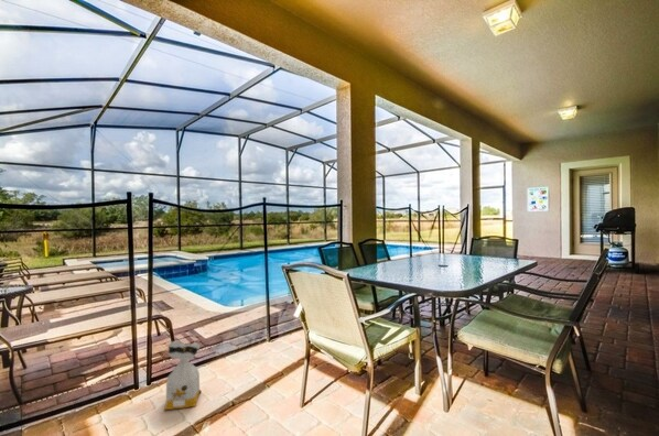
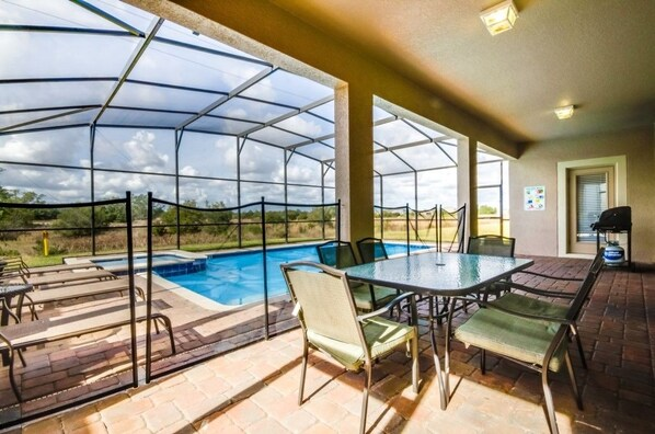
- bag [163,339,203,411]
